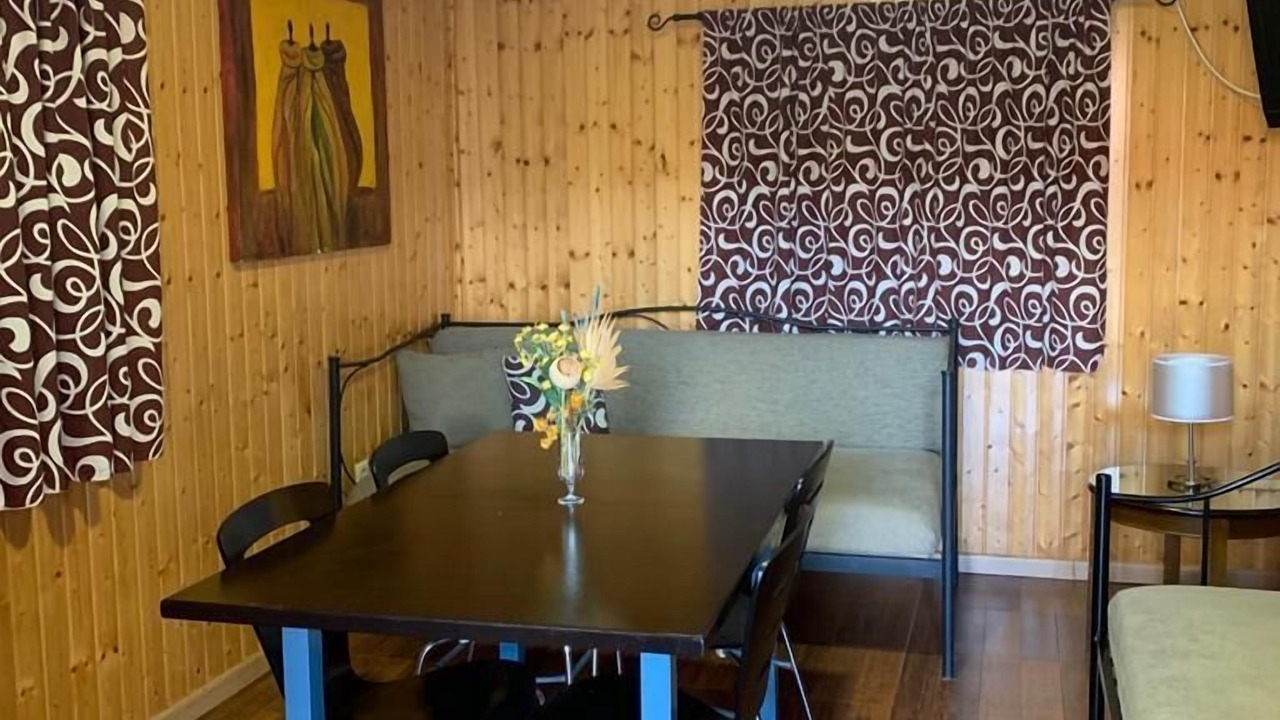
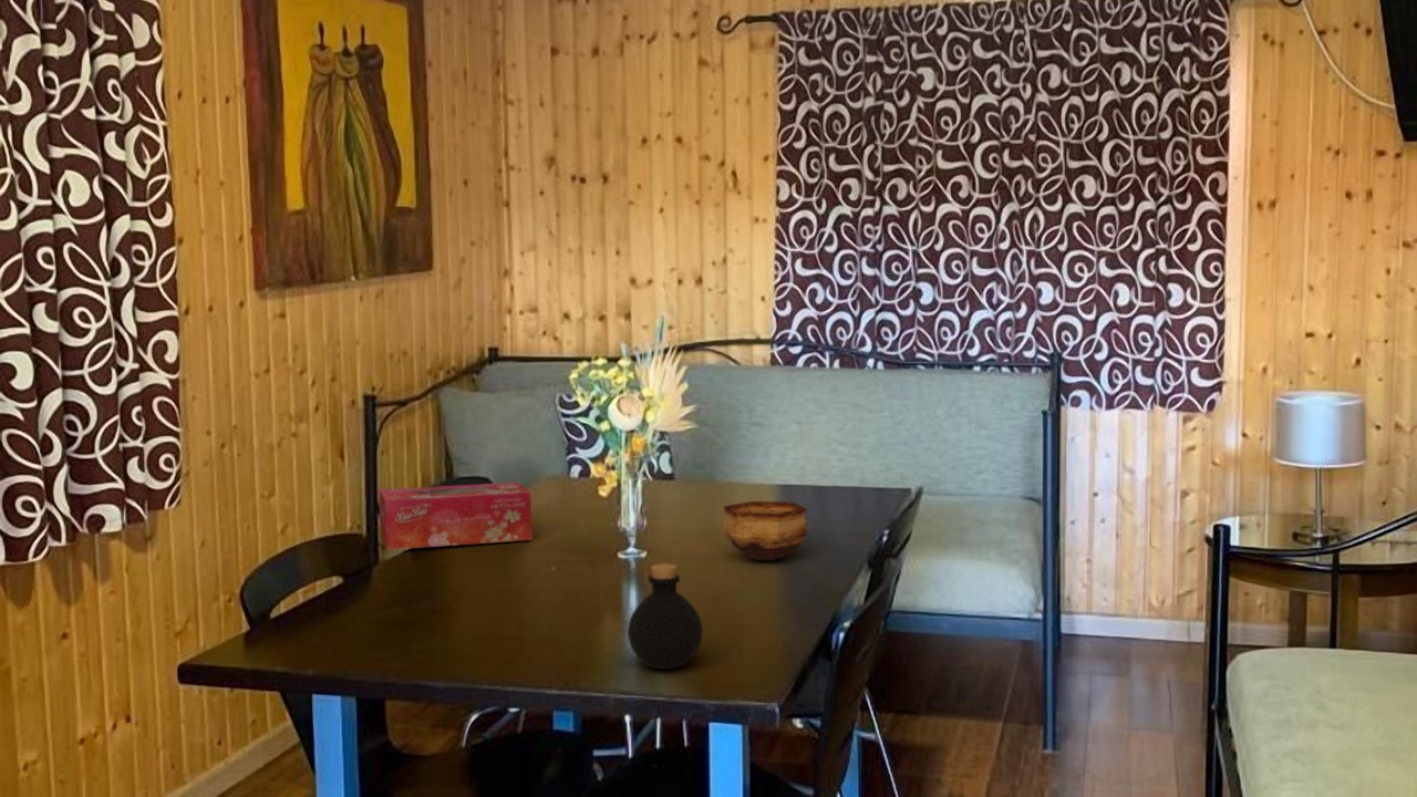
+ bowl [722,500,809,562]
+ bottle [627,563,704,670]
+ tissue box [377,482,532,551]
